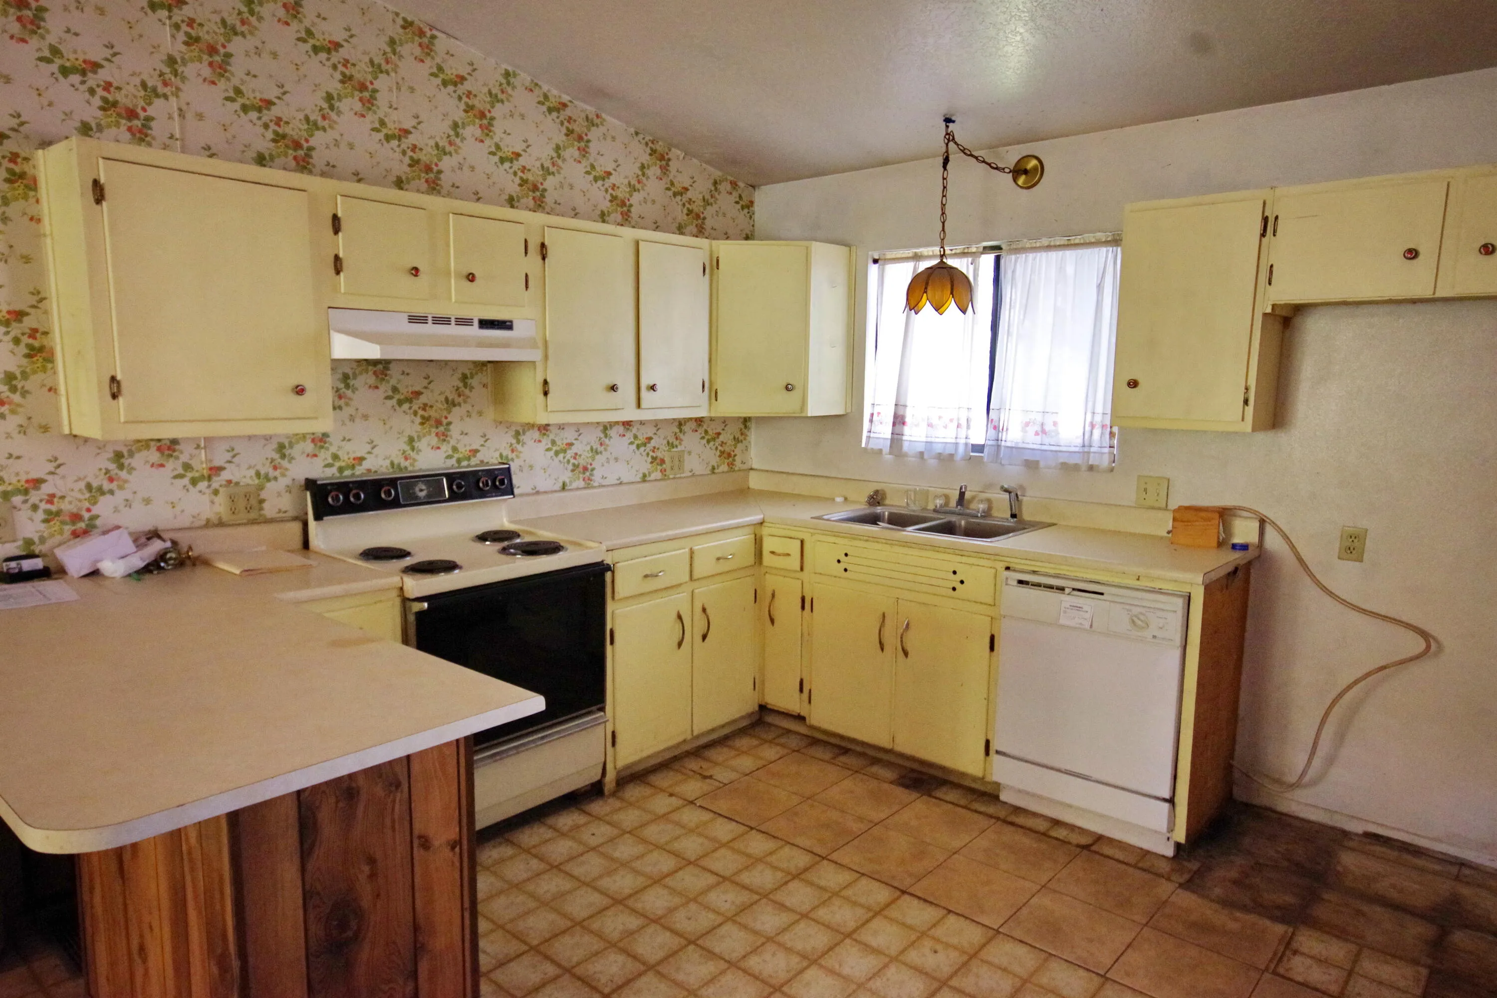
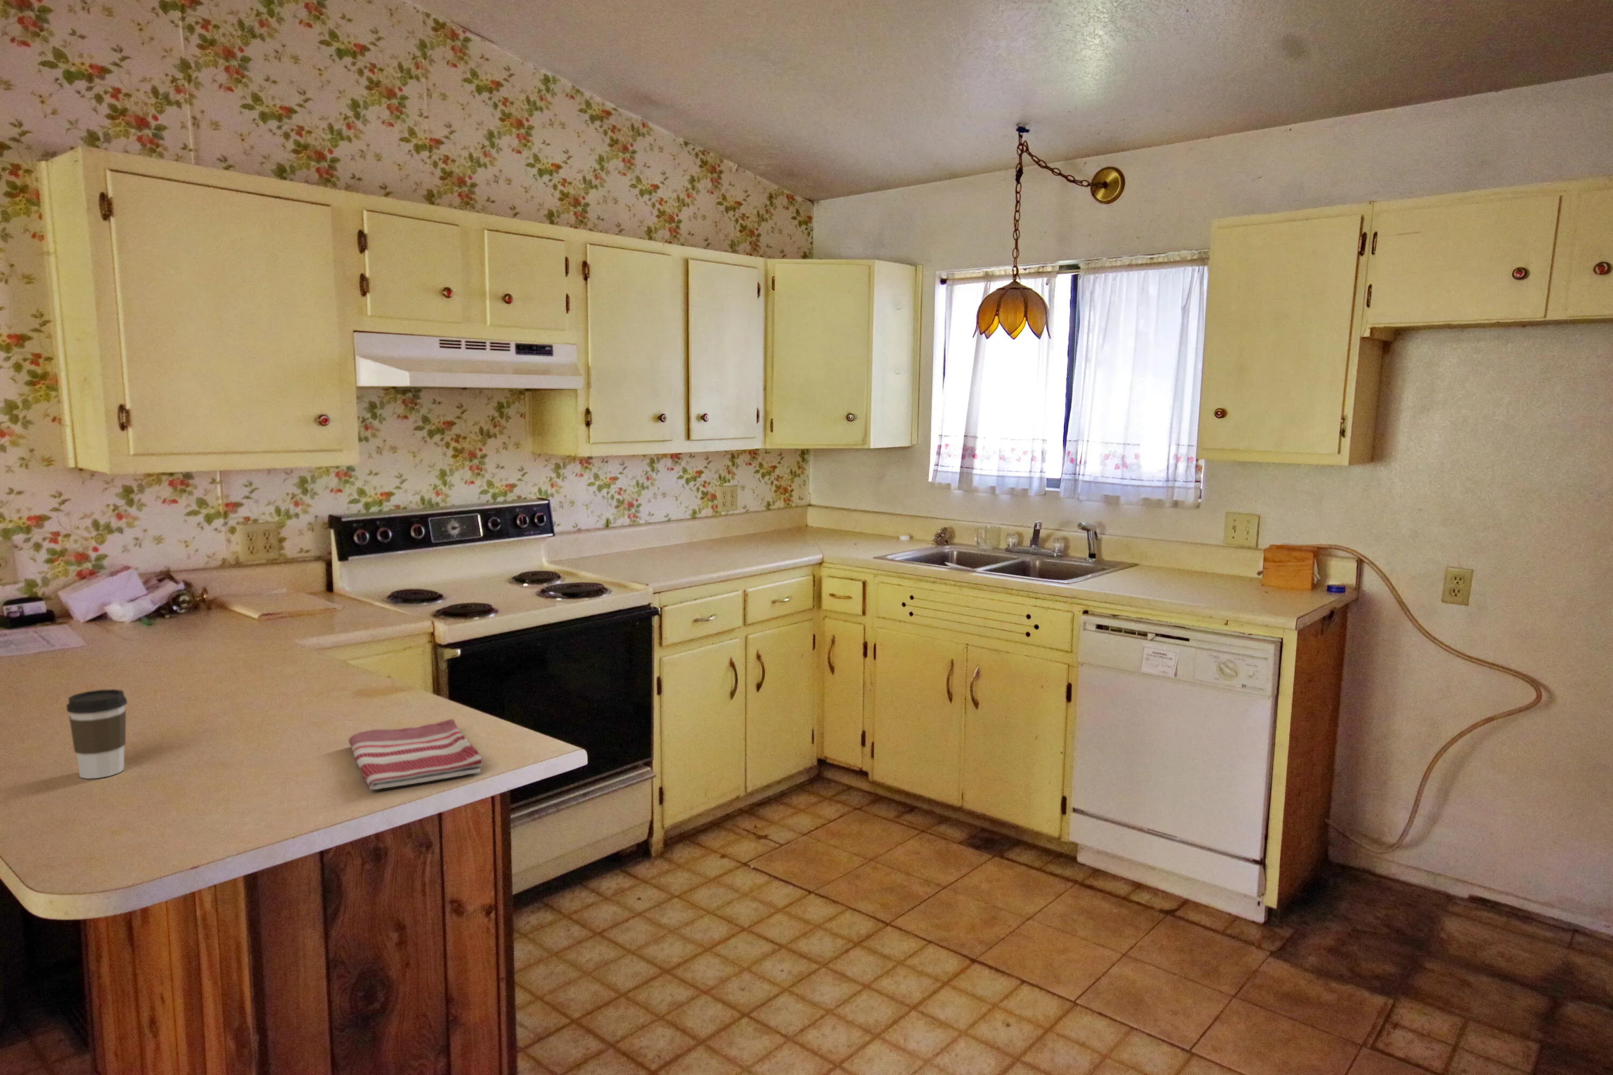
+ coffee cup [66,689,128,780]
+ dish towel [348,719,484,791]
